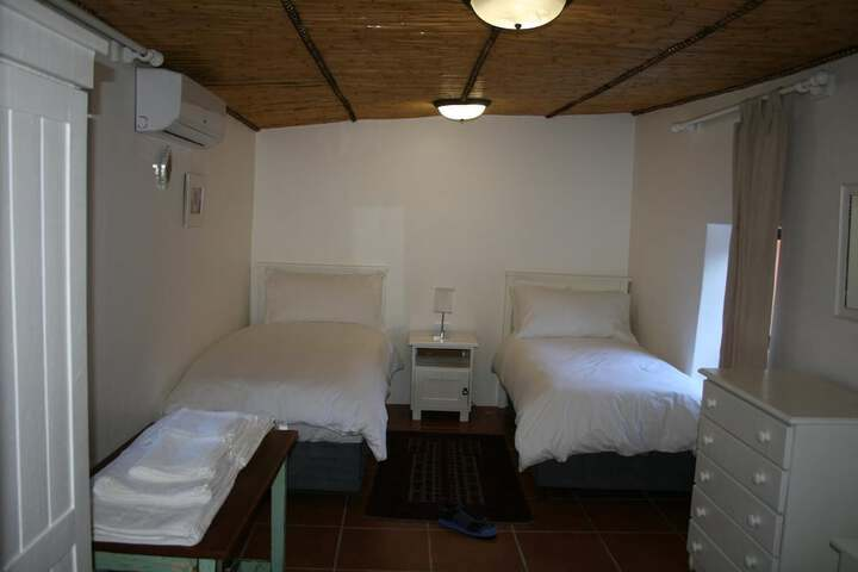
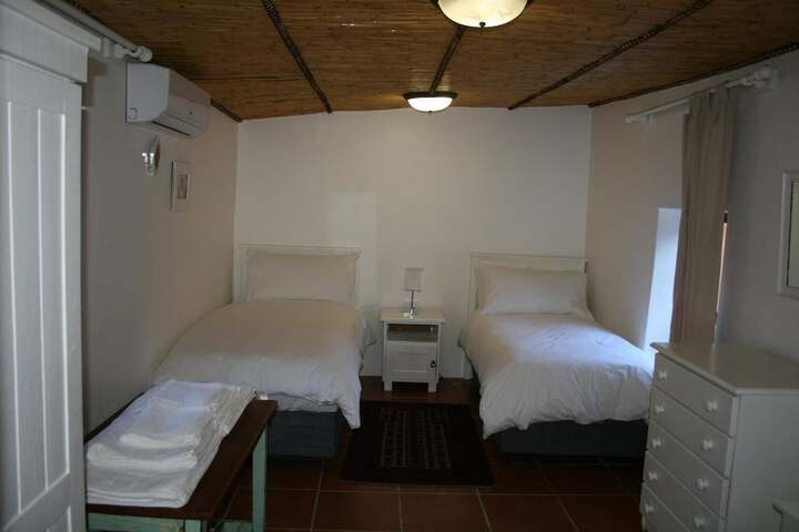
- sneaker [437,497,498,537]
